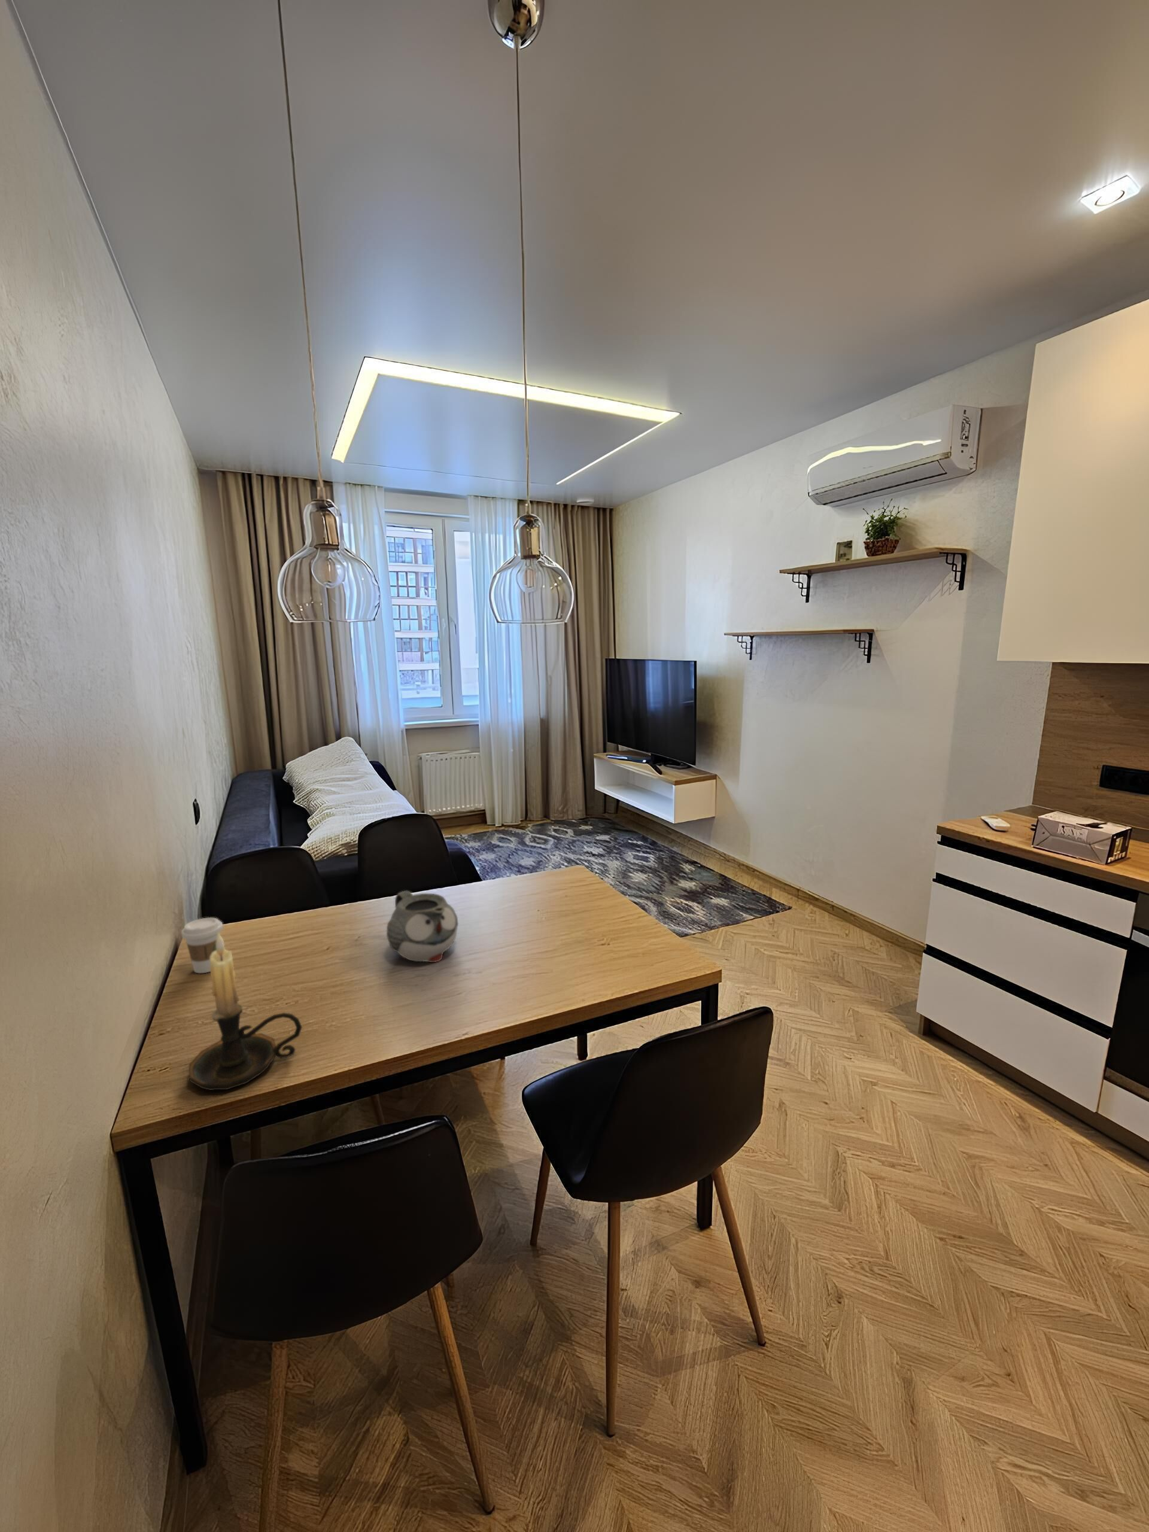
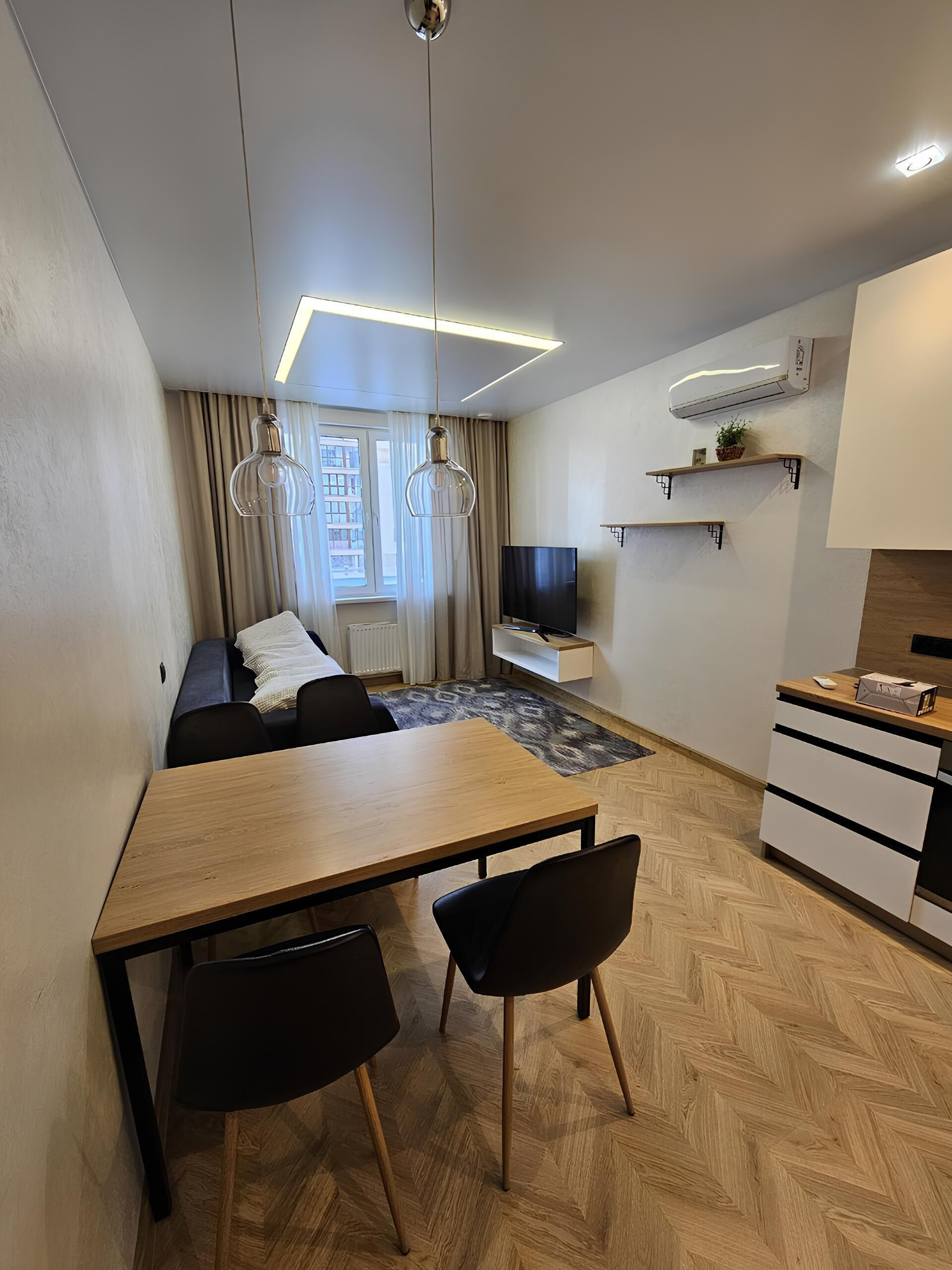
- candle holder [188,932,303,1090]
- teapot [386,890,459,963]
- coffee cup [181,918,223,973]
